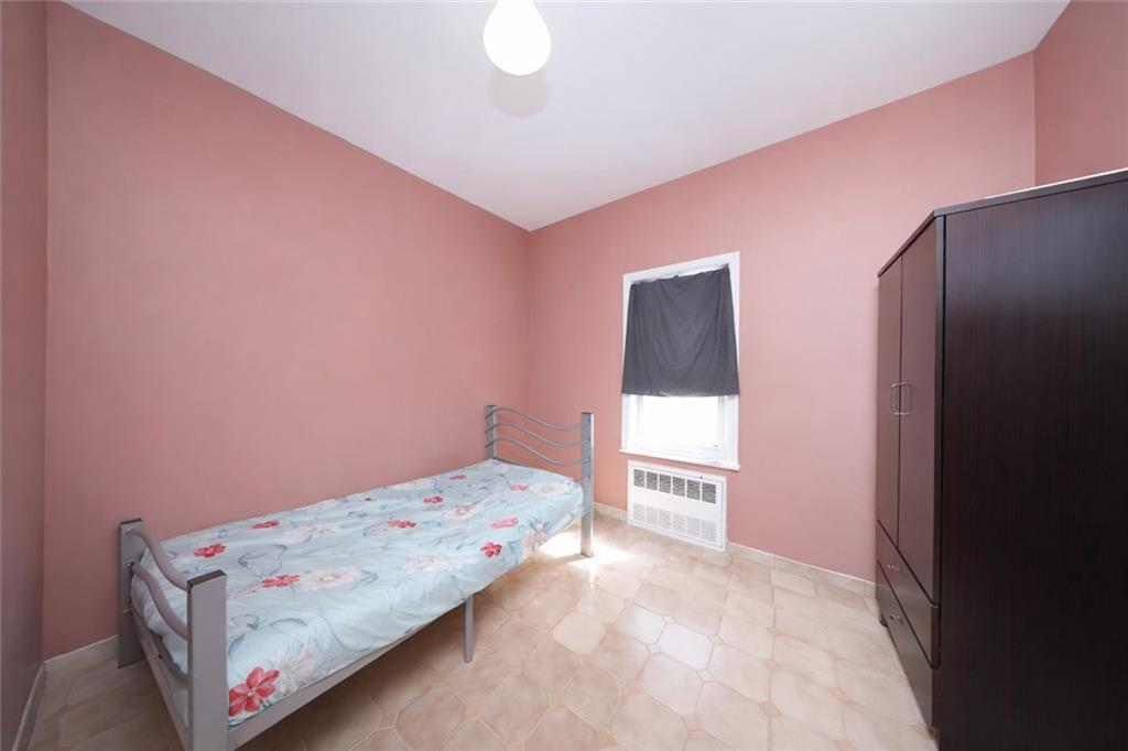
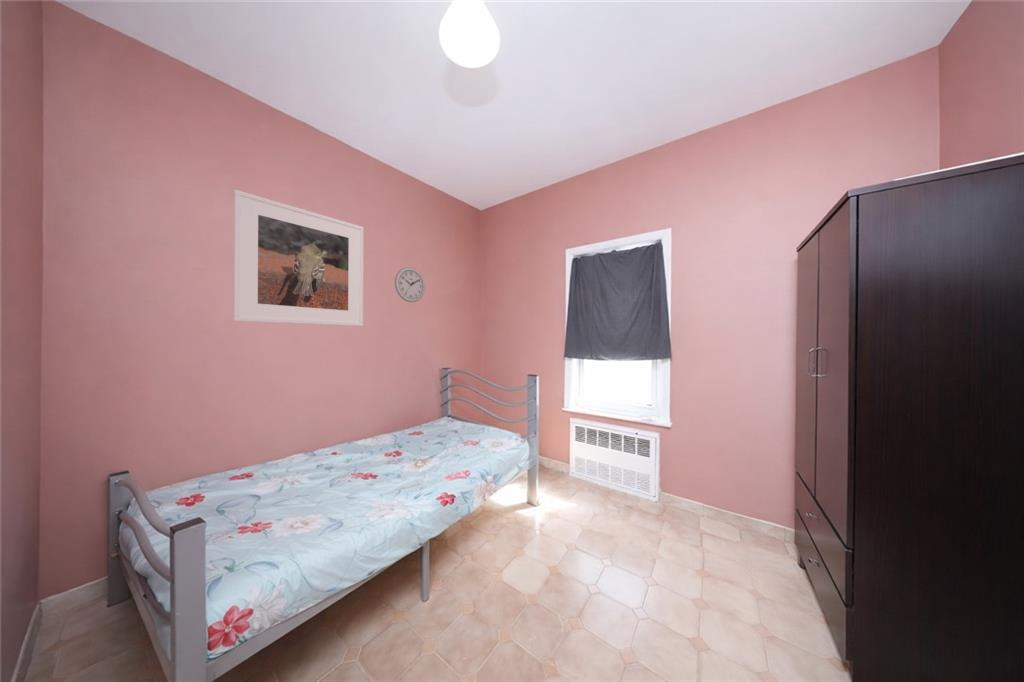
+ wall clock [394,266,426,303]
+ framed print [232,189,365,327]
